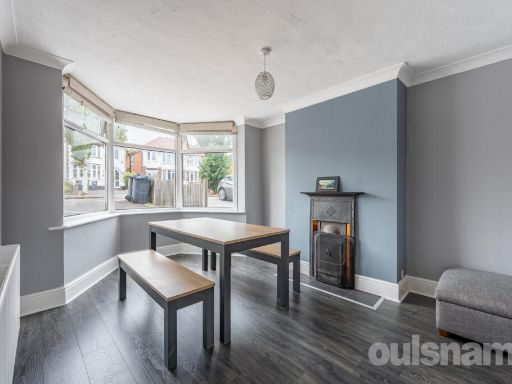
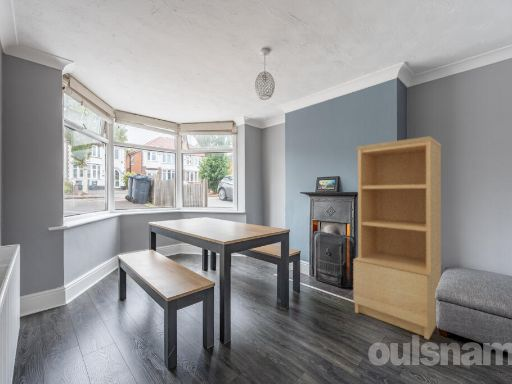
+ bookcase [352,135,442,341]
